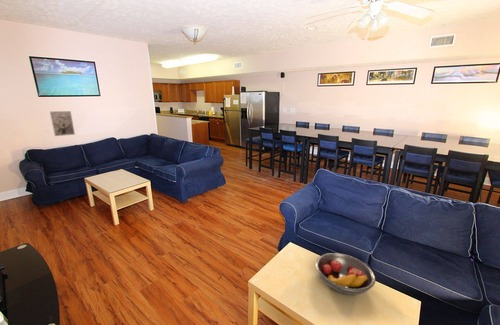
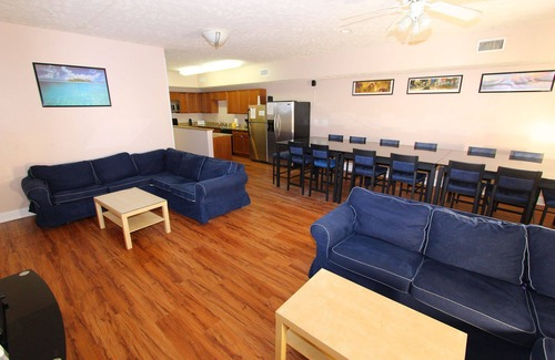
- wall art [49,110,76,137]
- fruit bowl [315,252,376,296]
